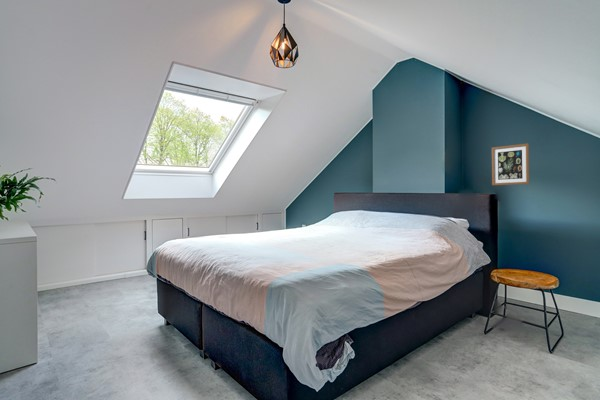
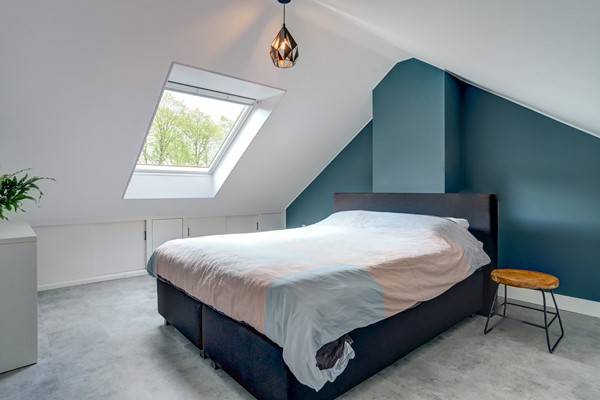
- wall art [491,142,530,186]
